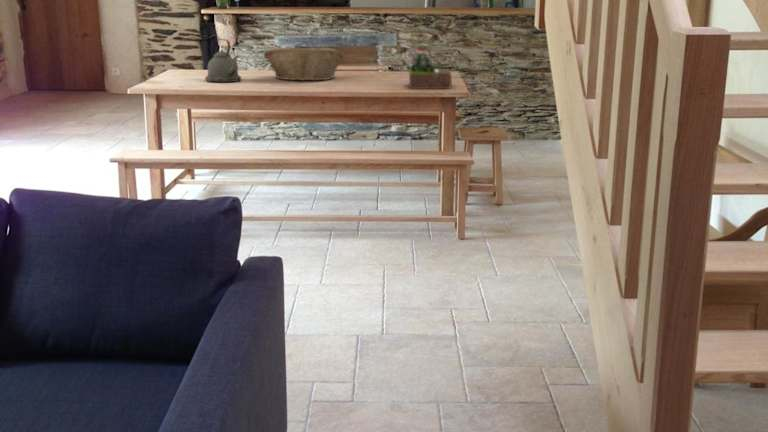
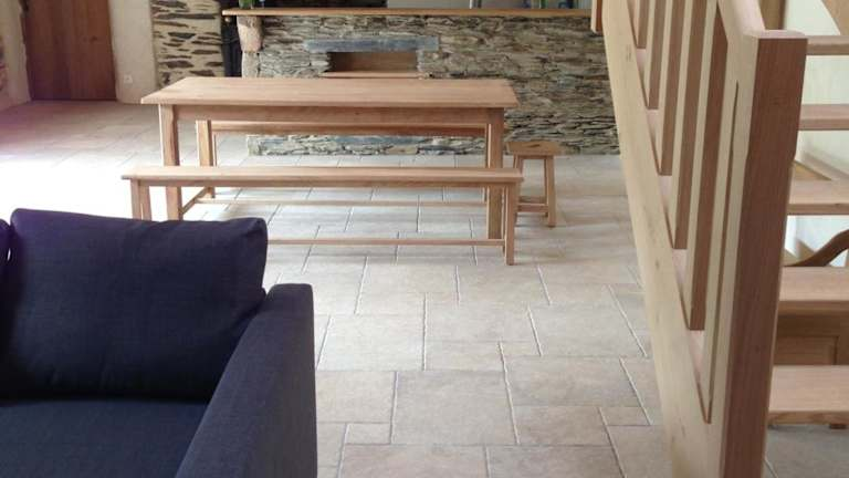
- kettle [204,38,242,83]
- succulent plant [408,47,453,90]
- fruit basket [263,46,345,82]
